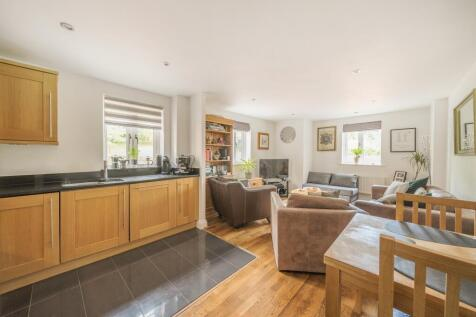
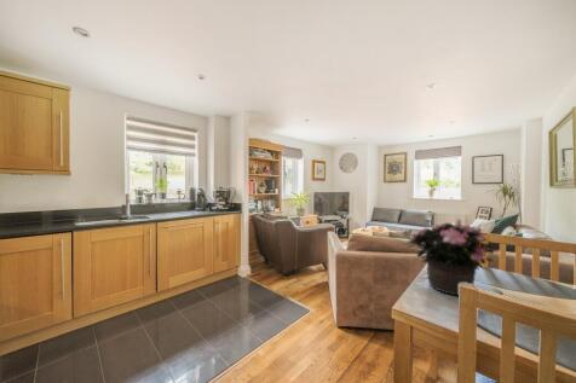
+ potted flower [405,217,500,297]
